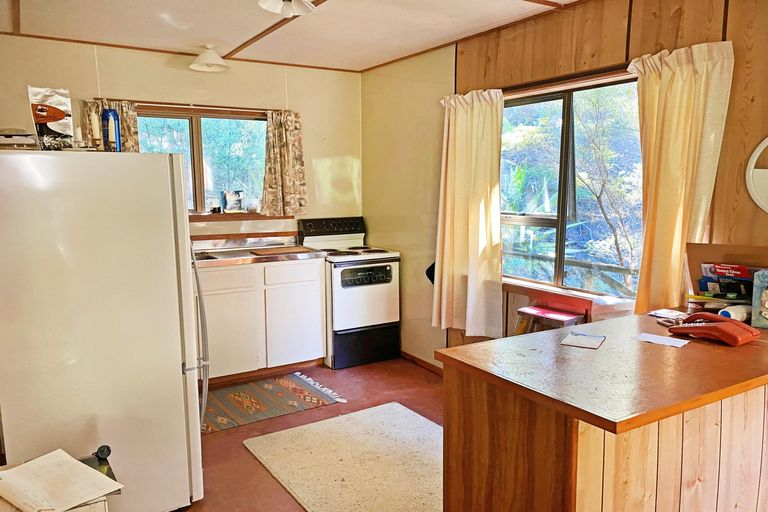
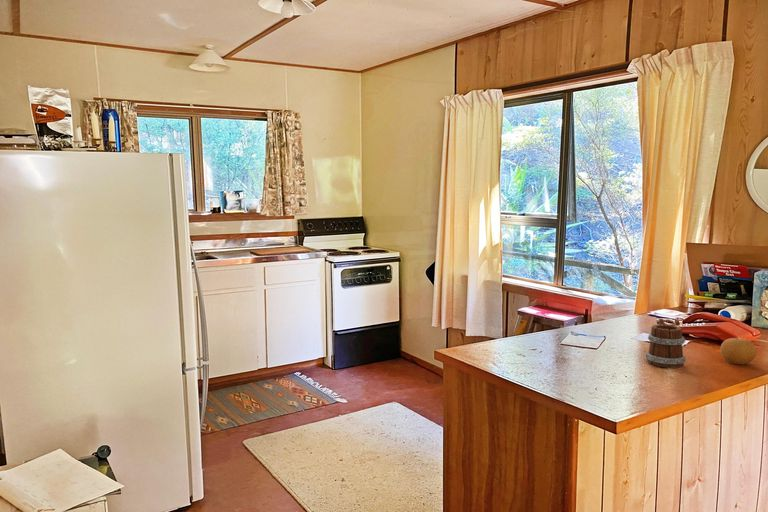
+ mug [644,318,687,369]
+ fruit [719,337,757,366]
